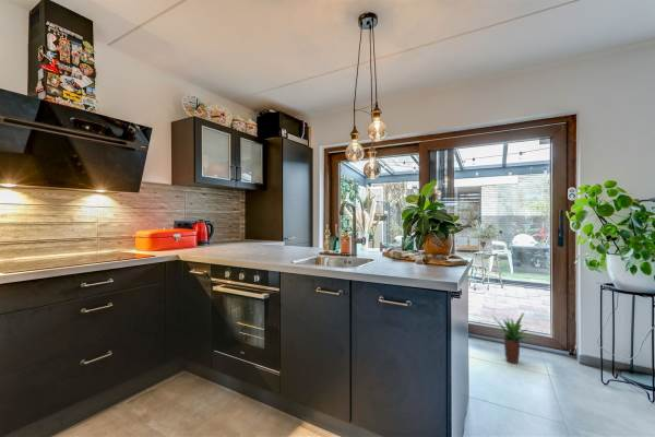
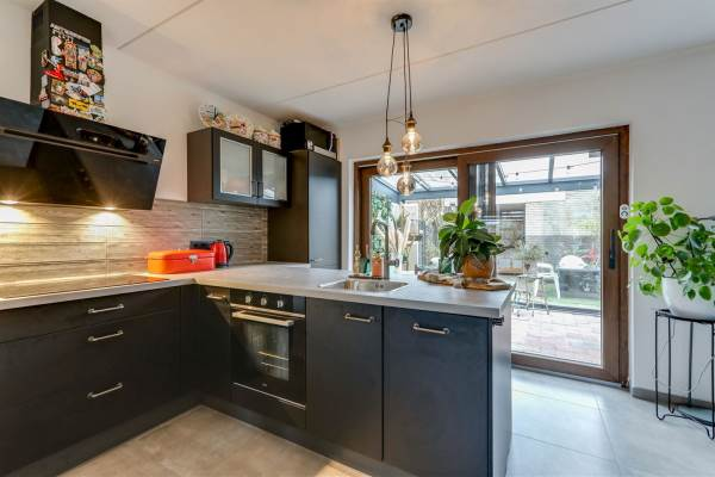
- potted plant [491,310,537,365]
